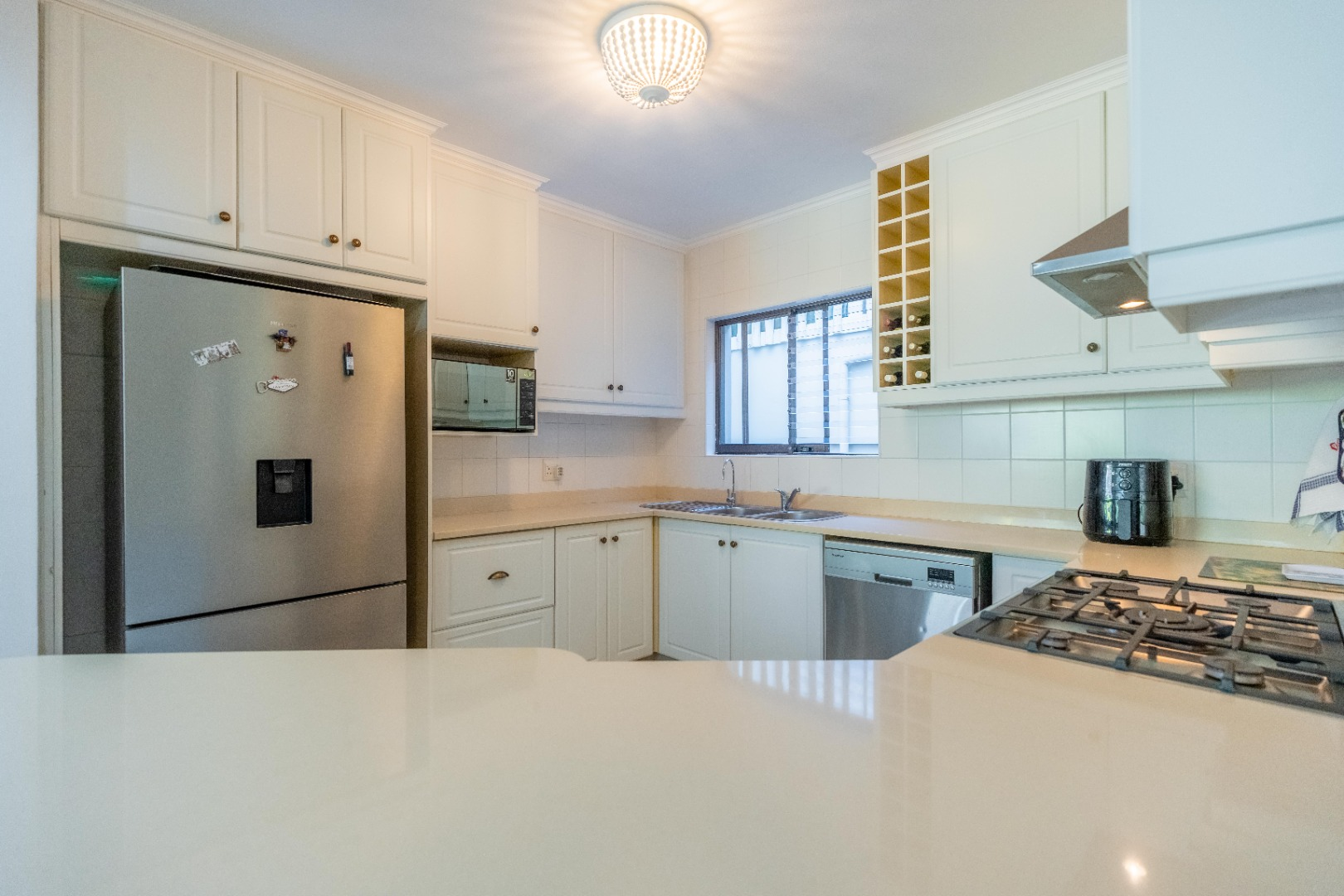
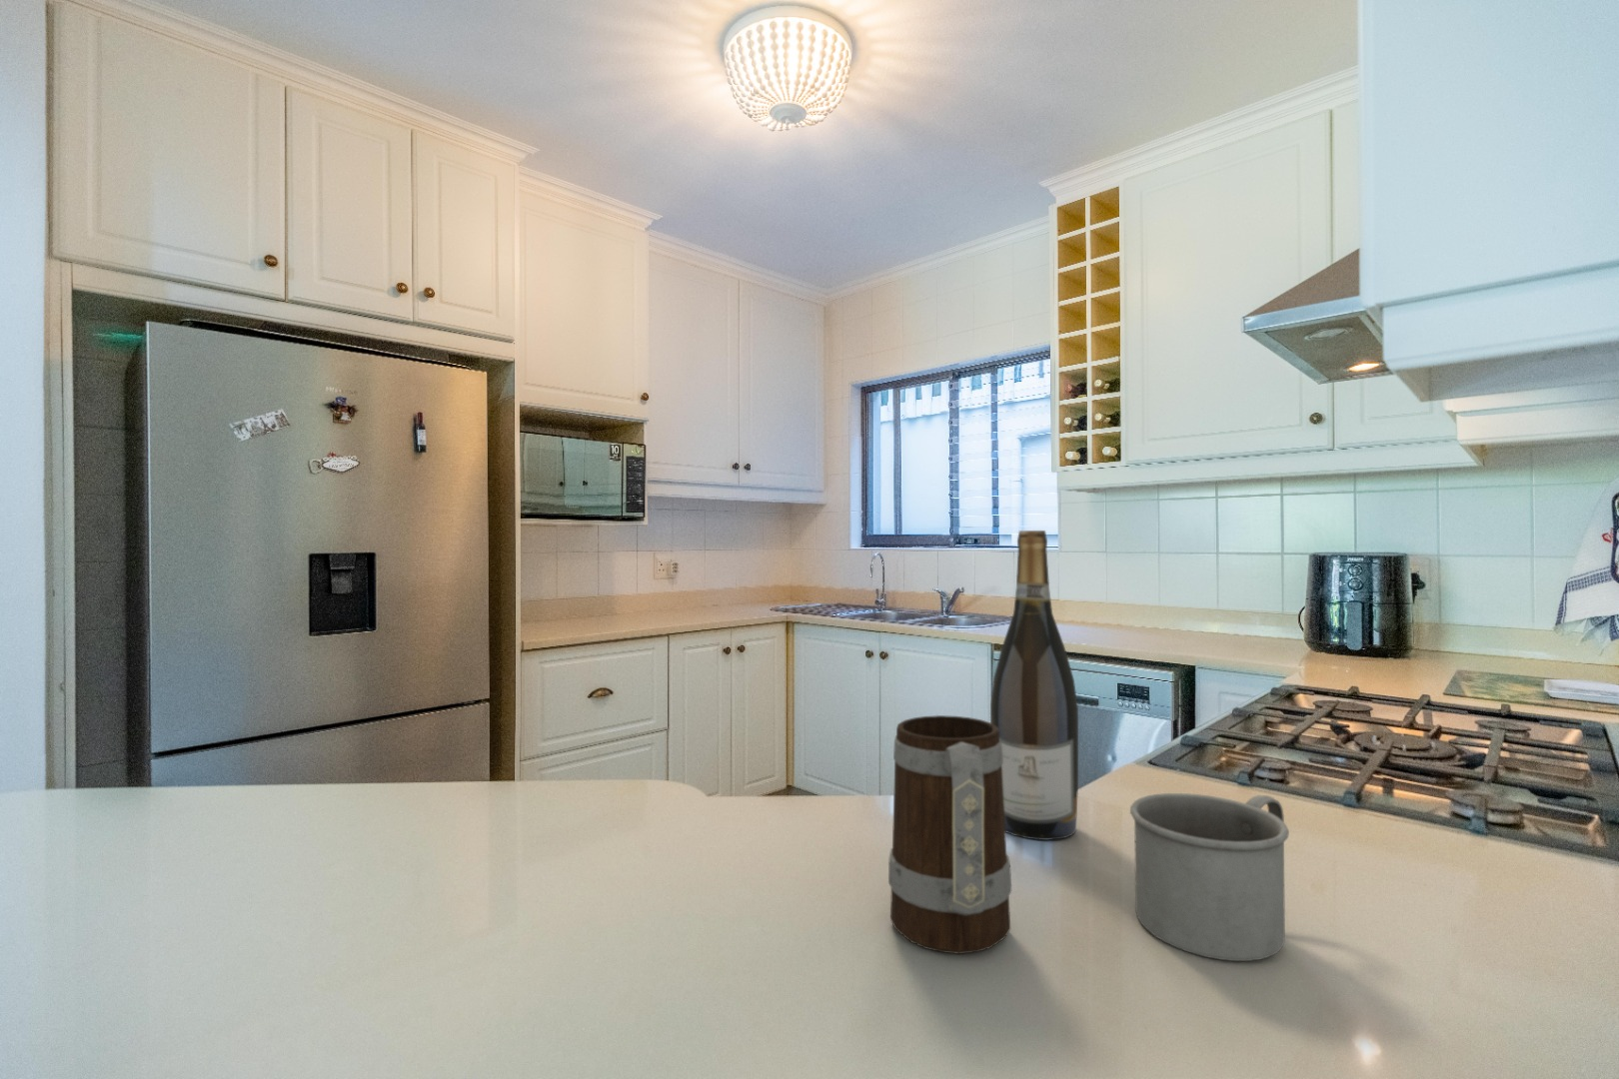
+ wine bottle [989,530,1079,842]
+ mug [888,714,1012,955]
+ mug [1129,792,1290,962]
